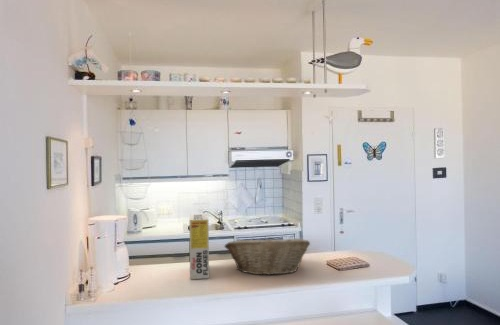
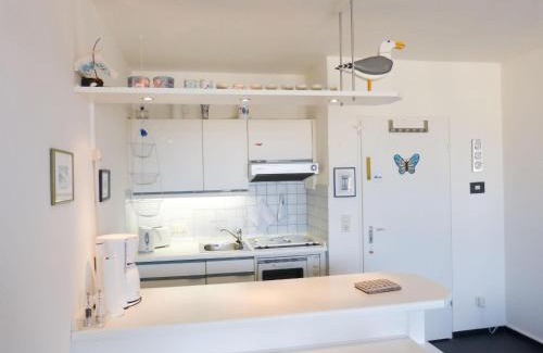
- fruit basket [223,236,311,276]
- cereal box [188,213,210,280]
